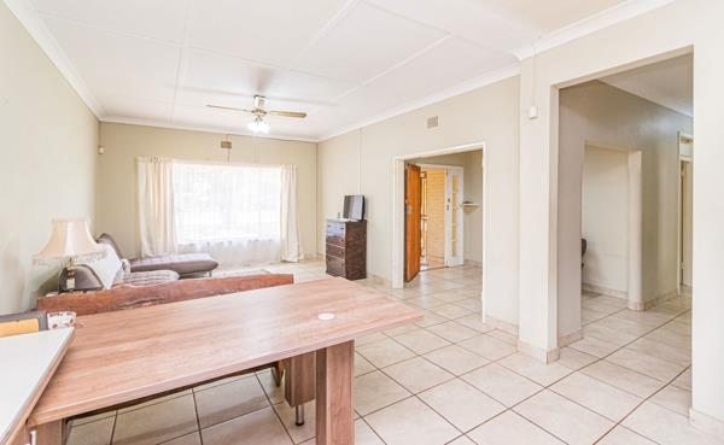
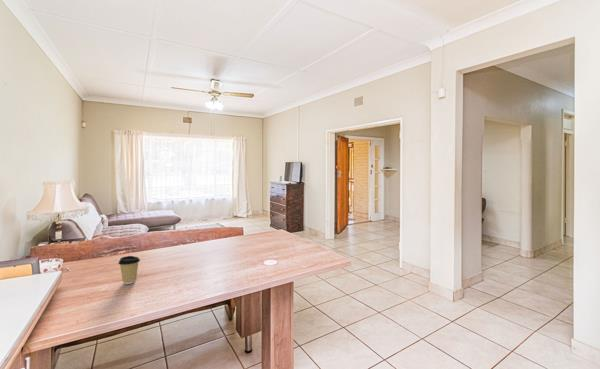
+ coffee cup [117,255,141,285]
